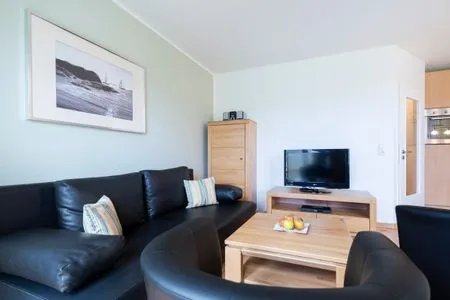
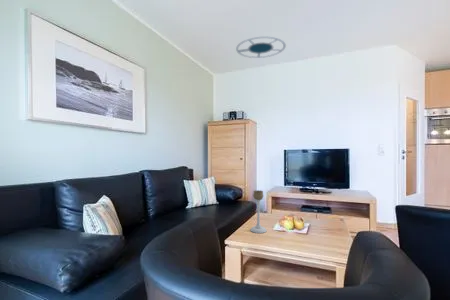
+ candle holder [250,189,268,234]
+ ceiling lamp [235,36,287,59]
